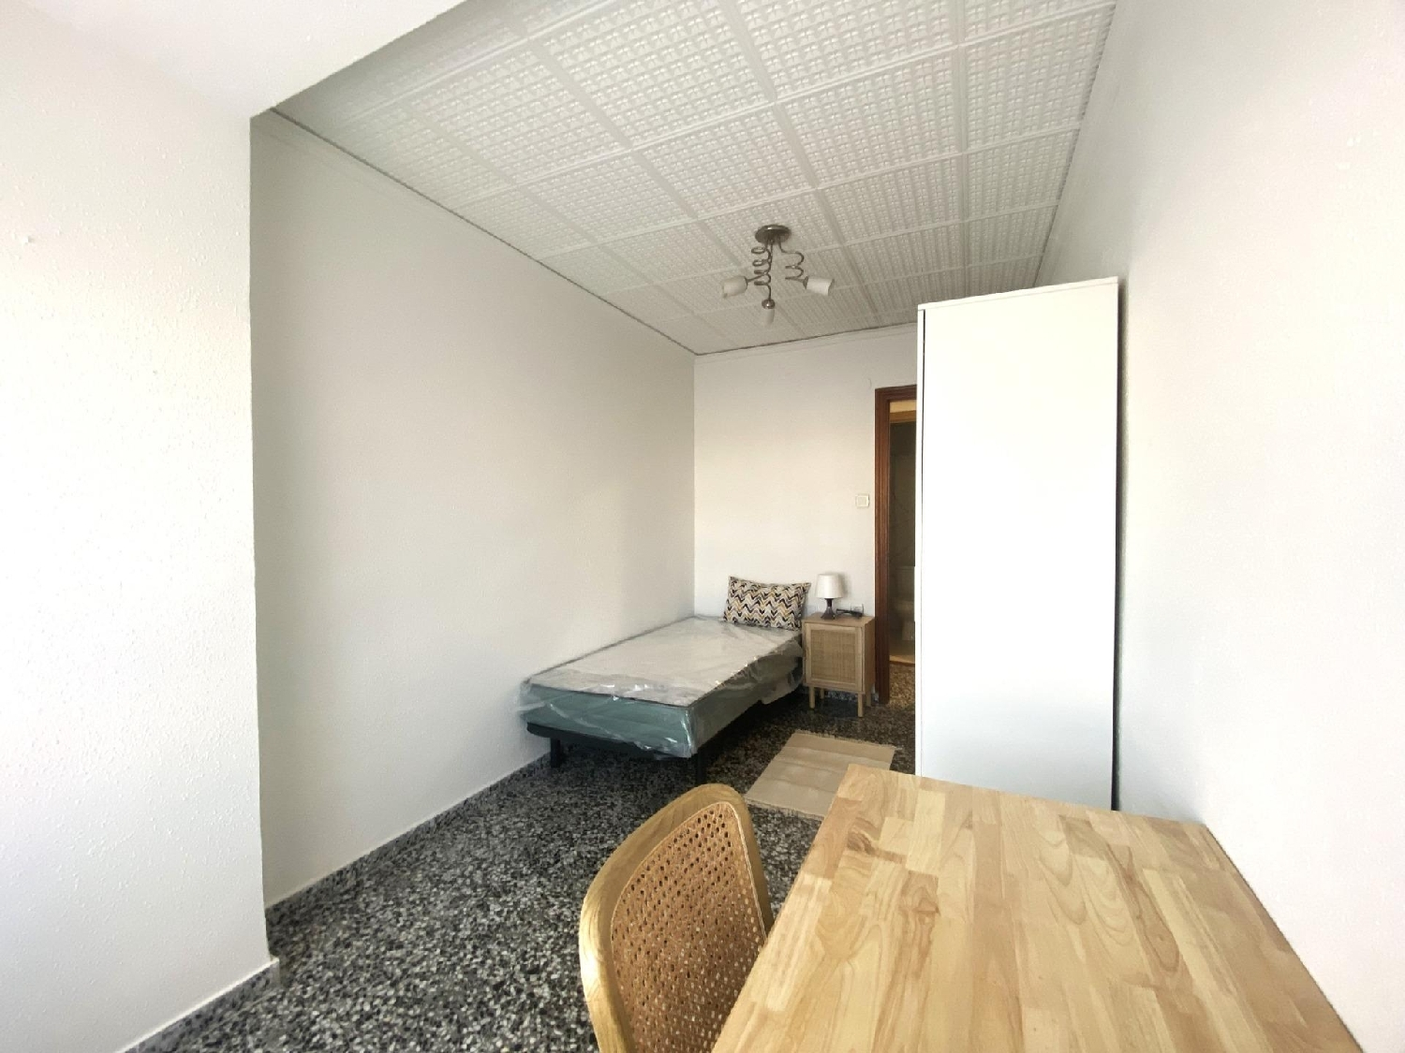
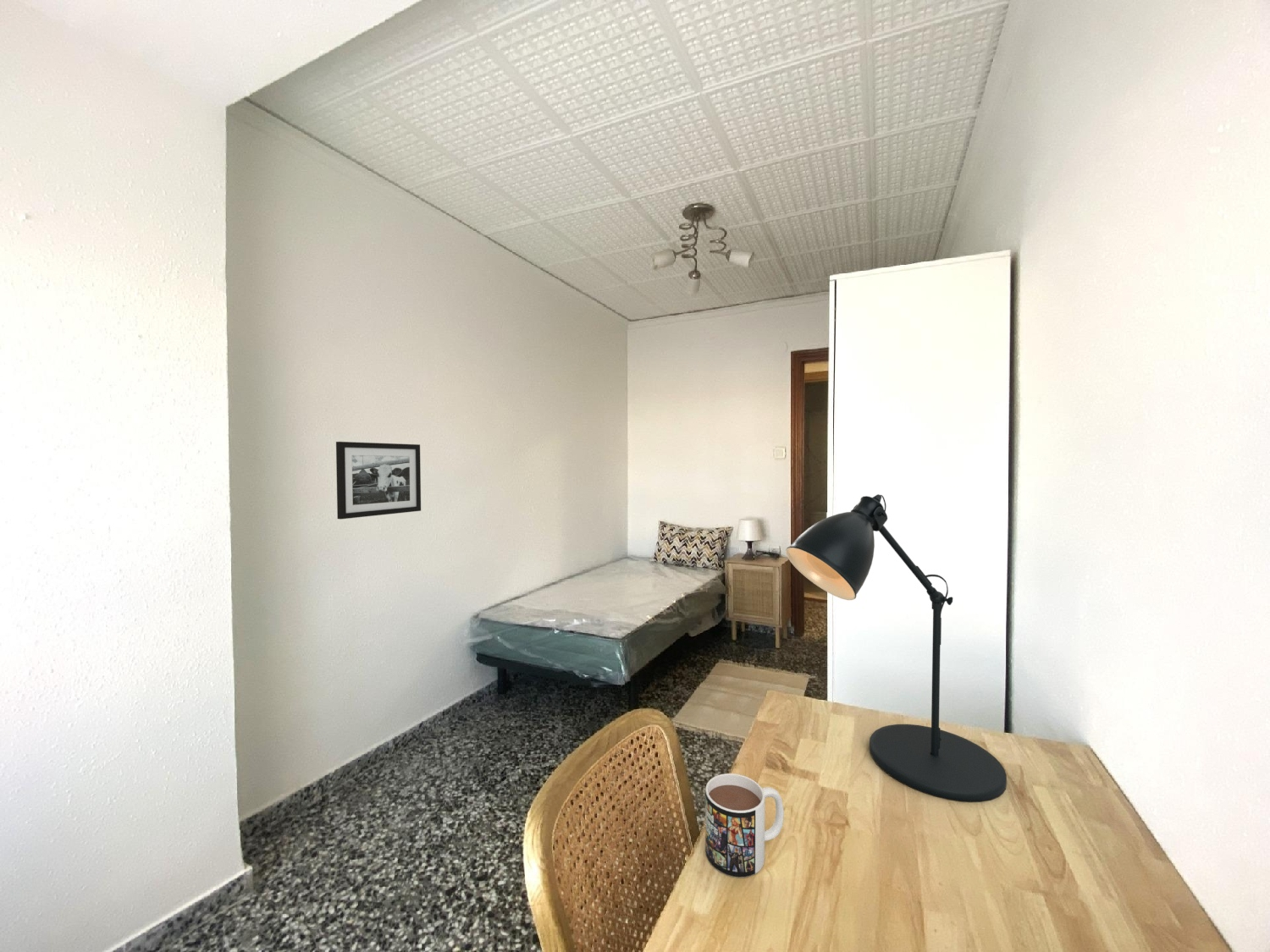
+ mug [704,773,785,878]
+ desk lamp [785,493,1008,803]
+ picture frame [335,441,422,520]
